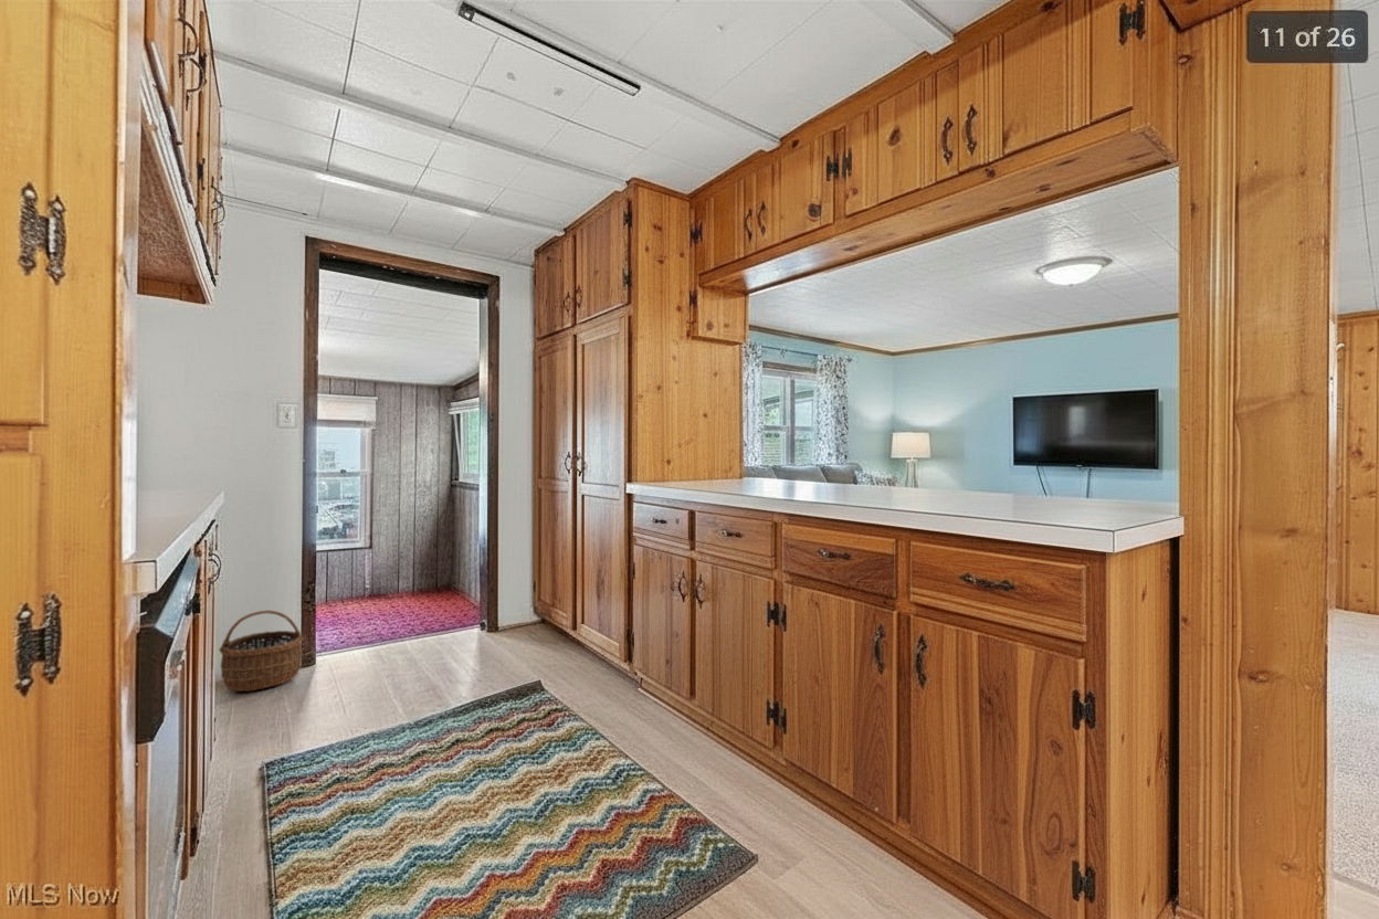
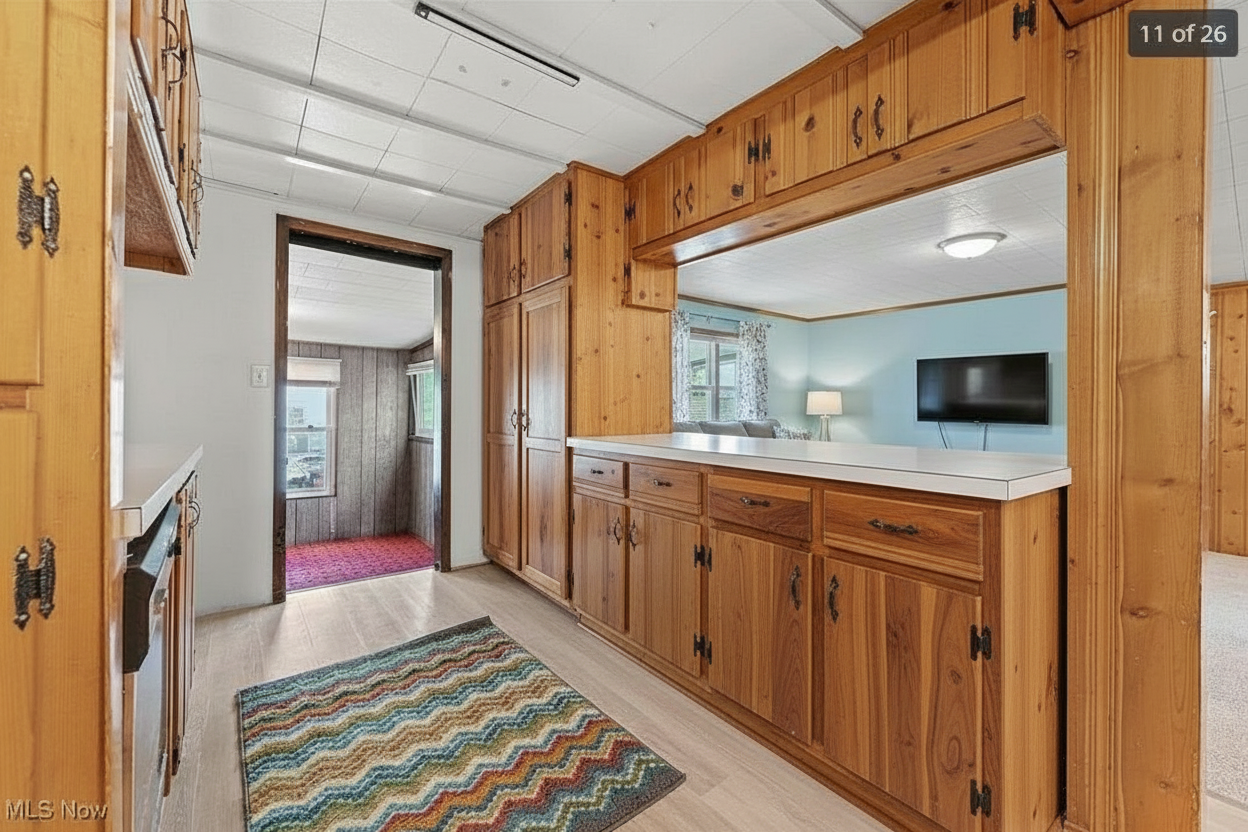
- wicker basket [218,610,305,693]
